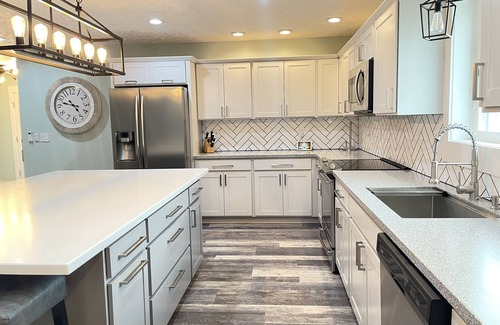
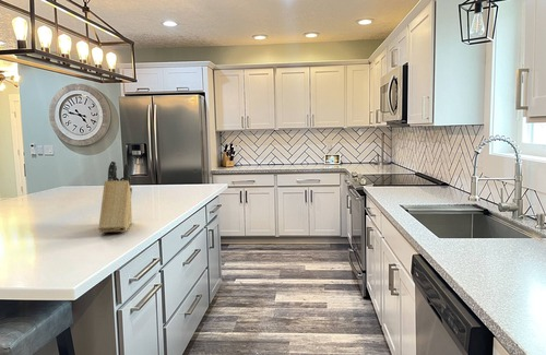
+ knife block [98,159,133,234]
